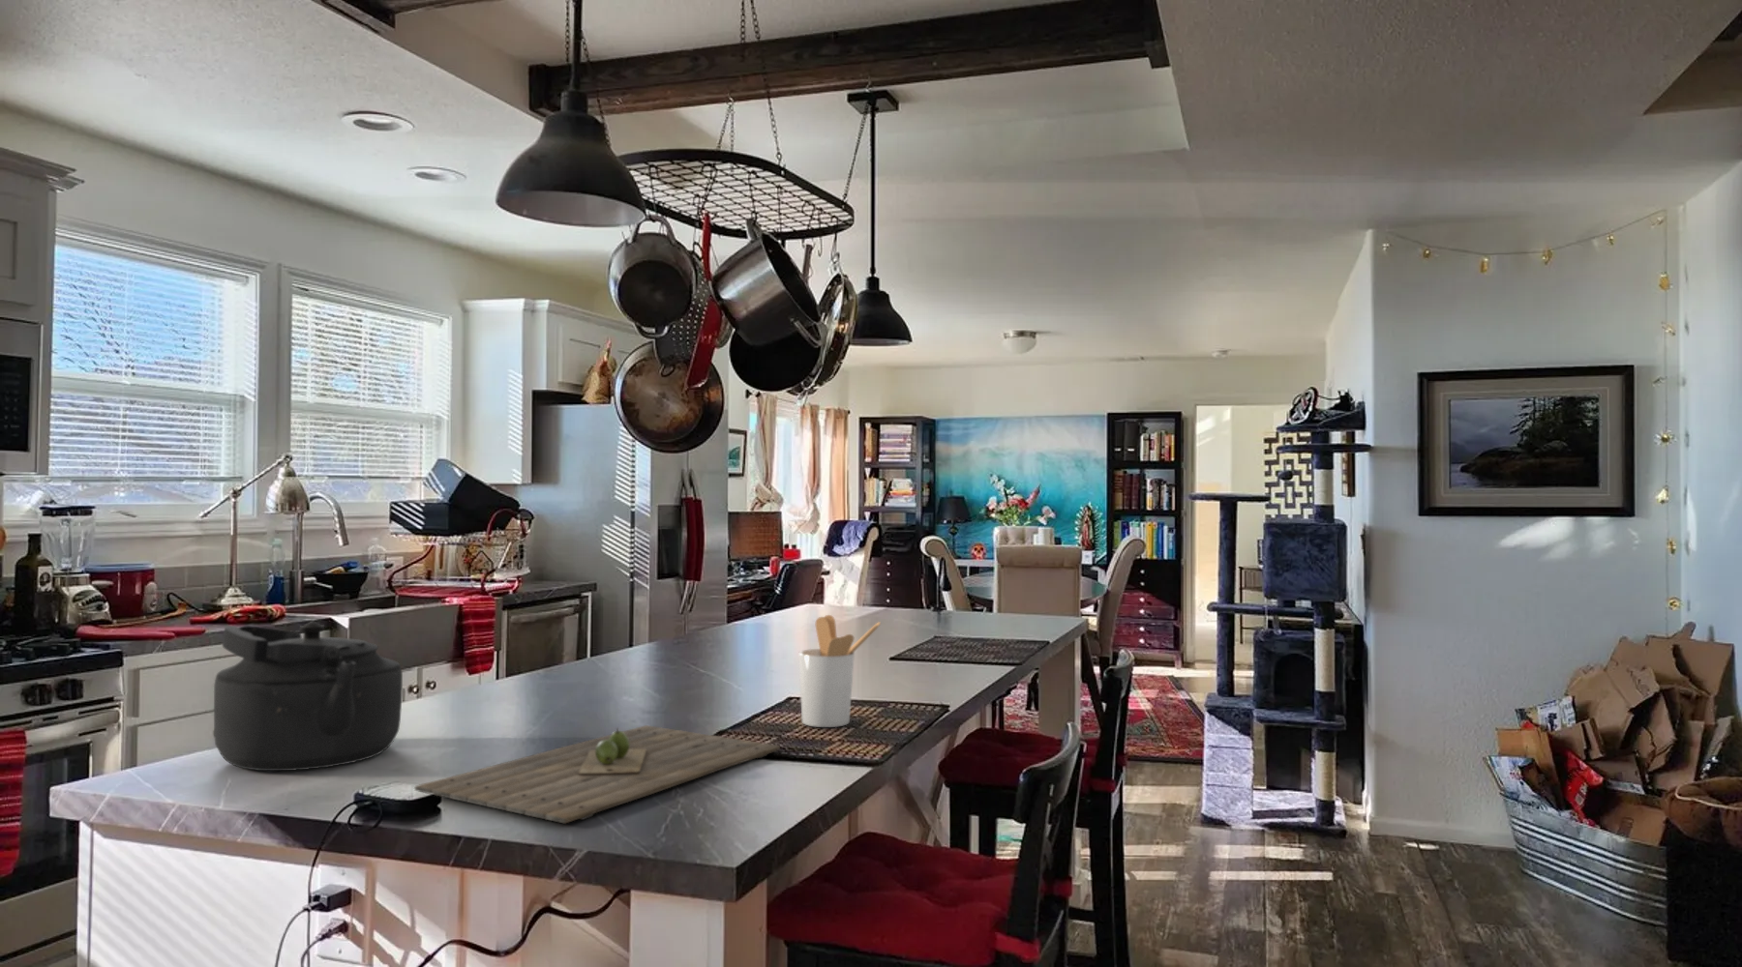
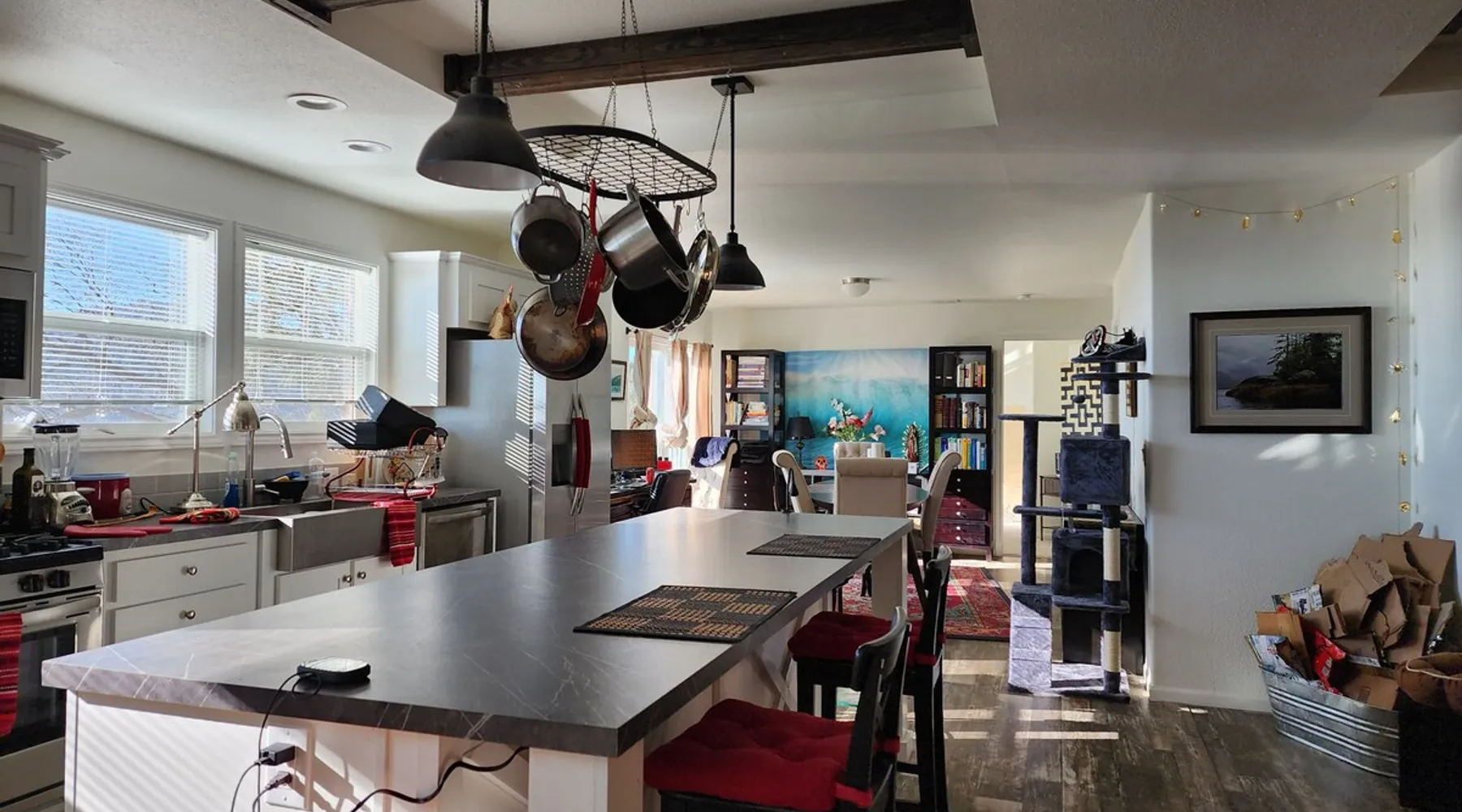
- cutting board [413,724,780,825]
- kettle [213,622,404,772]
- utensil holder [797,614,882,728]
